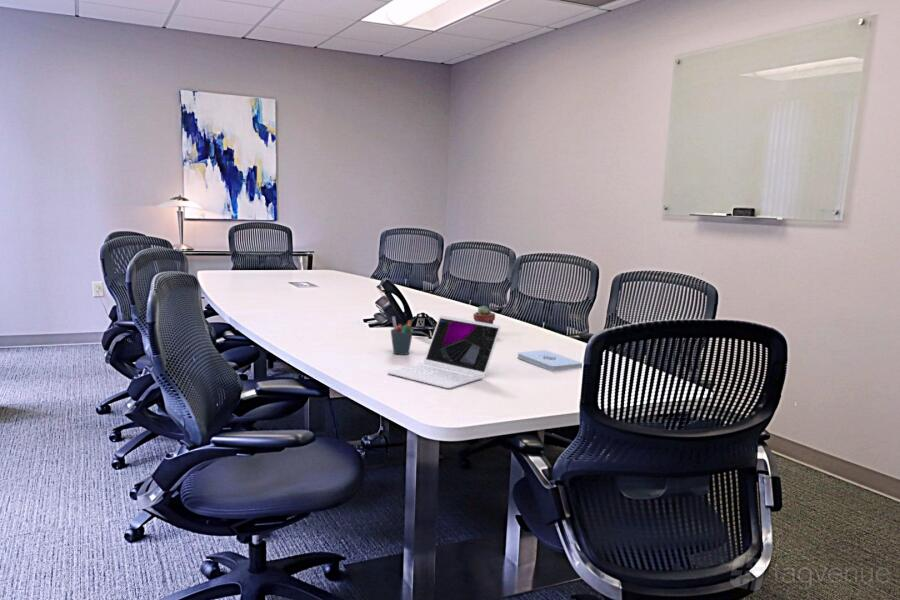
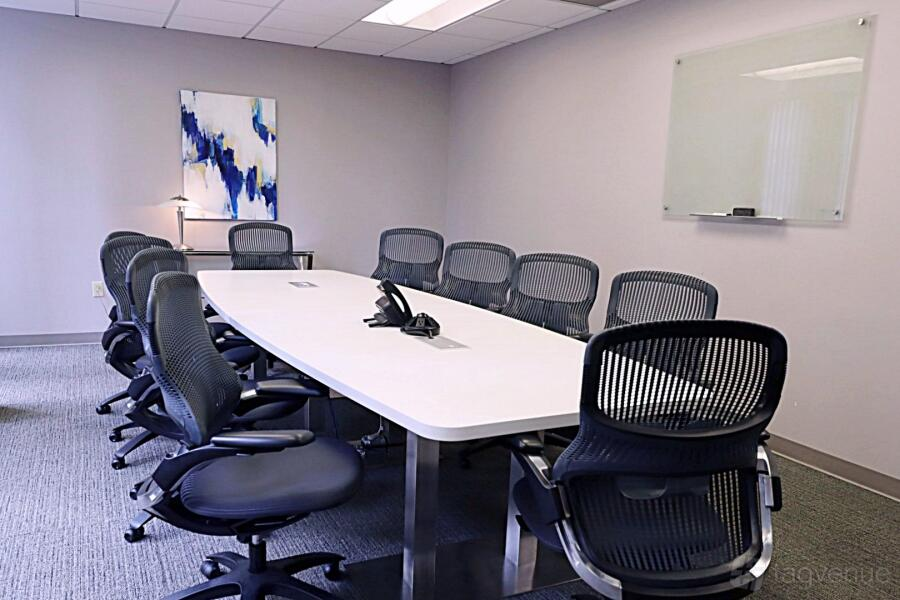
- laptop [386,315,502,390]
- potted succulent [472,305,496,324]
- notepad [517,349,583,372]
- pen holder [390,315,414,356]
